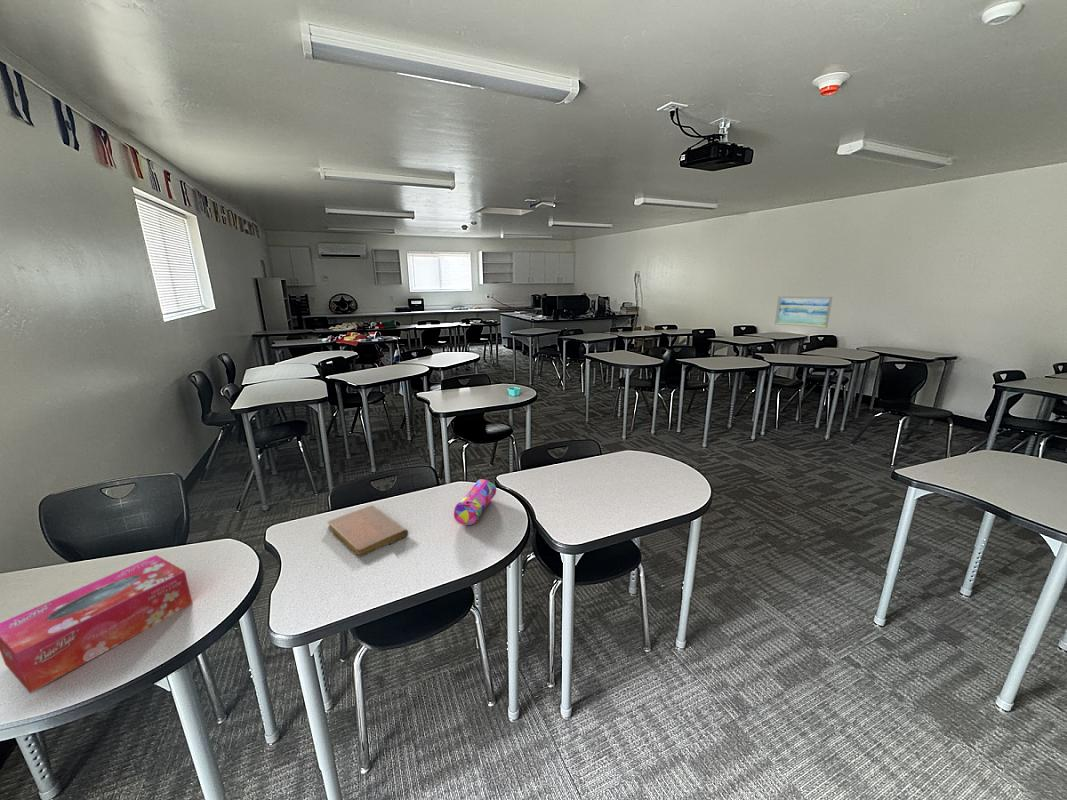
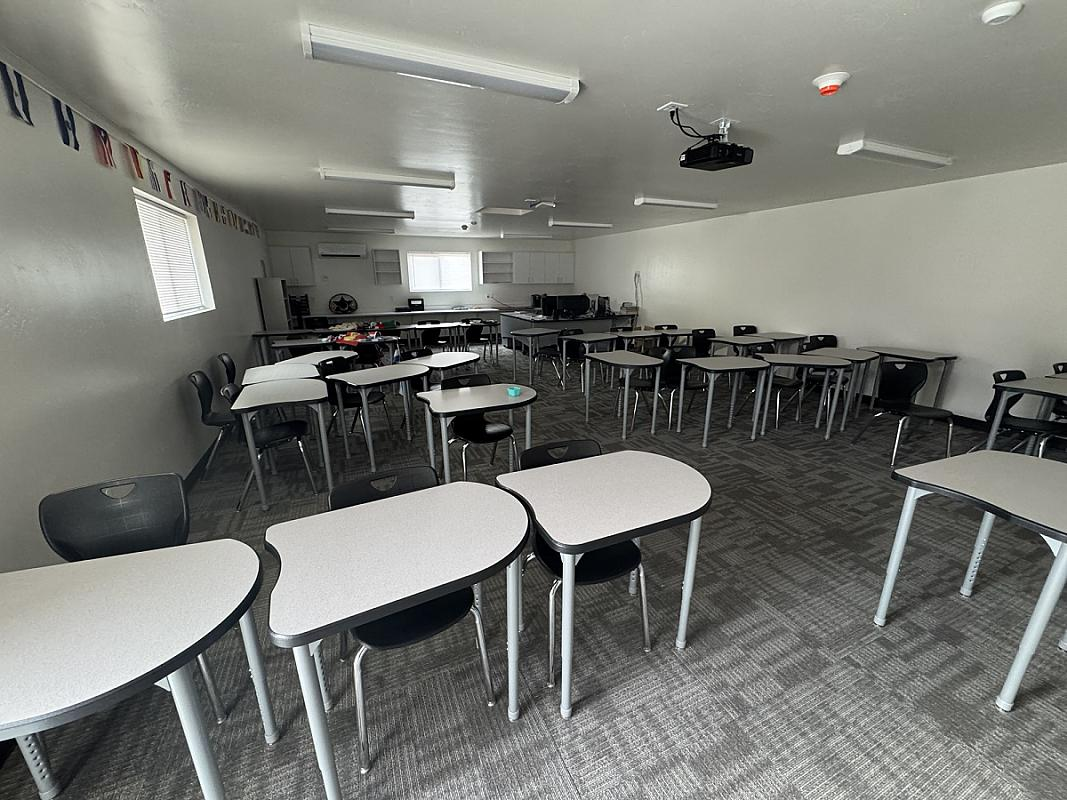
- tissue box [0,554,193,694]
- pencil case [453,478,497,526]
- notebook [326,504,409,558]
- wall art [774,296,833,329]
